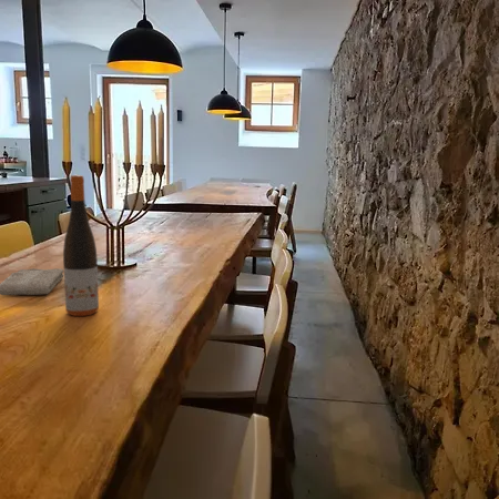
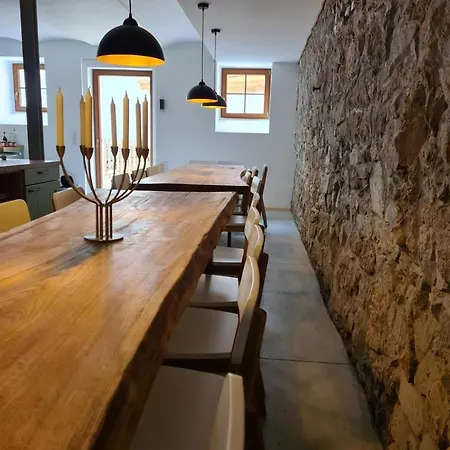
- wine bottle [62,174,100,317]
- washcloth [0,267,64,296]
